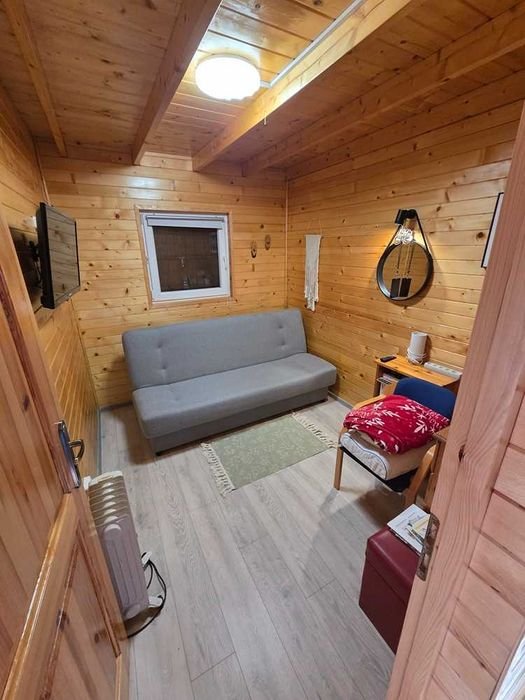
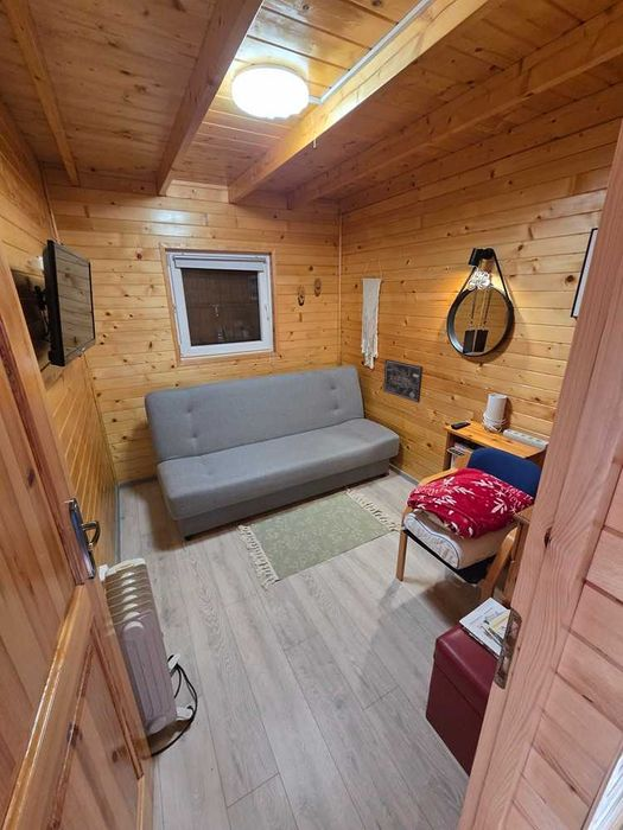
+ wall art [382,358,424,404]
